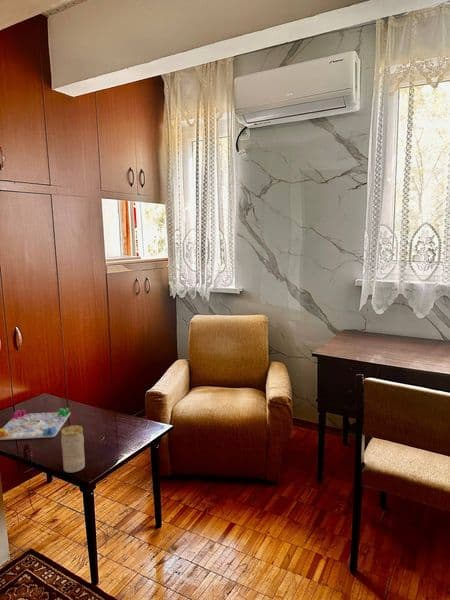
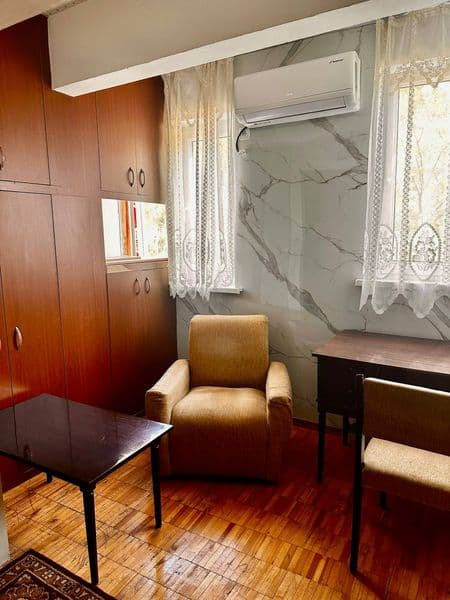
- board game [0,407,71,441]
- candle [60,424,86,473]
